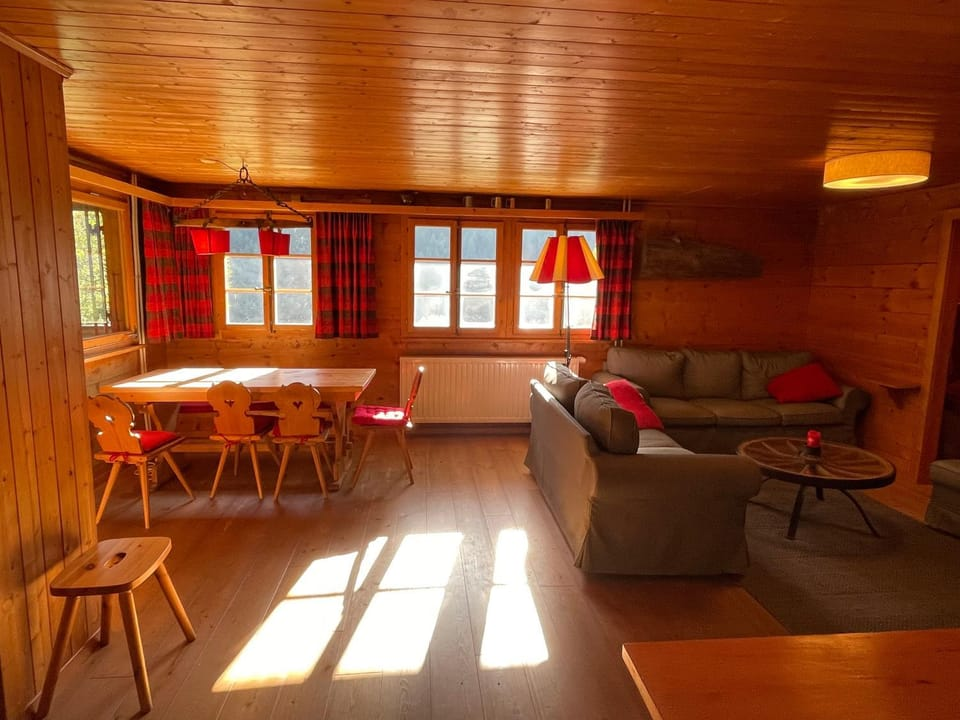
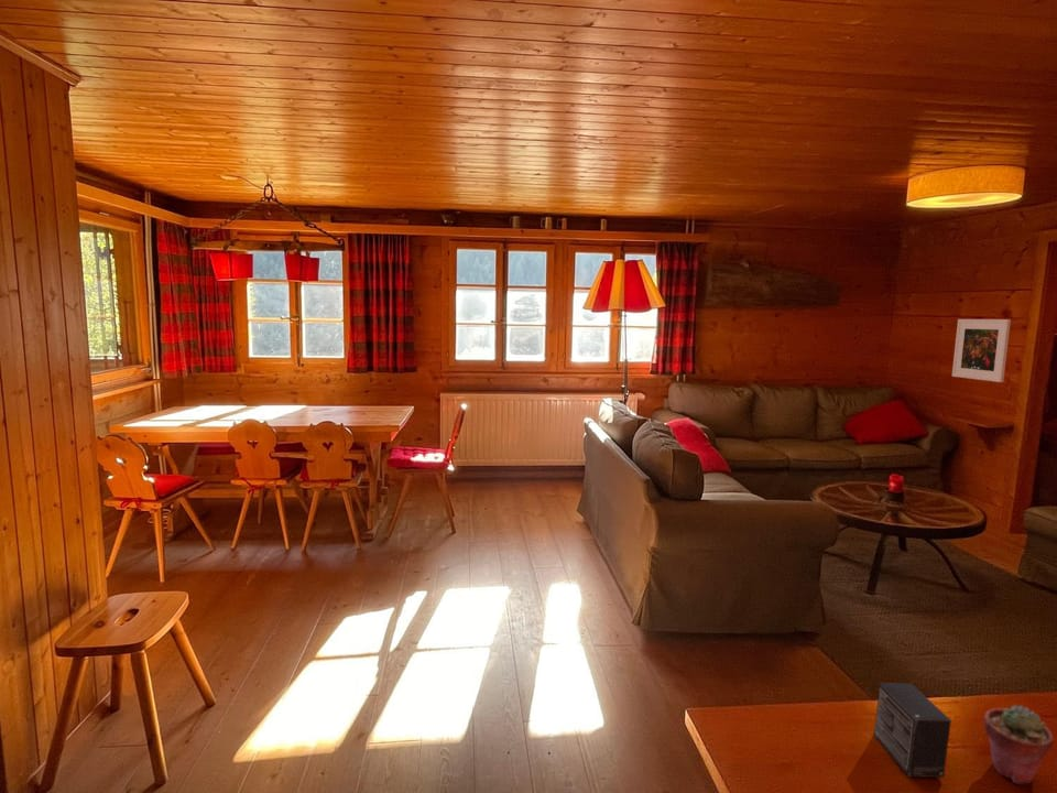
+ small box [872,682,952,779]
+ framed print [951,318,1012,383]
+ potted succulent [983,704,1055,785]
